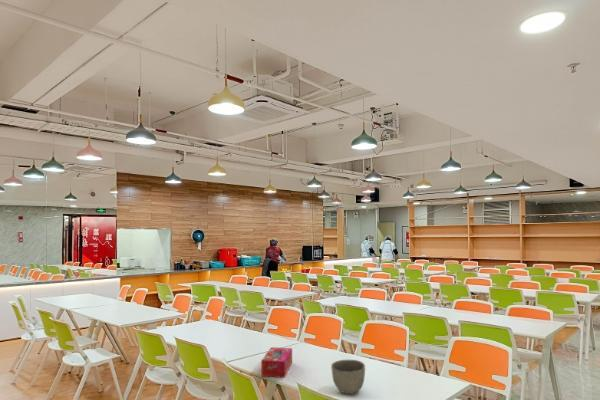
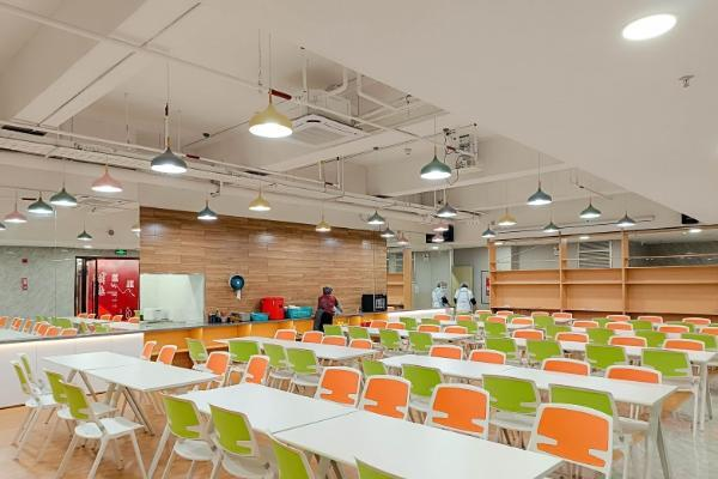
- bowl [330,359,366,395]
- tissue box [260,346,293,379]
